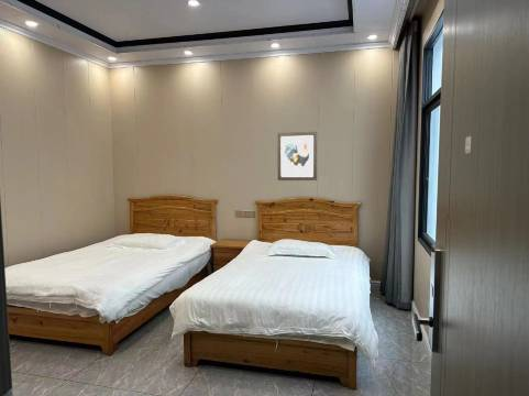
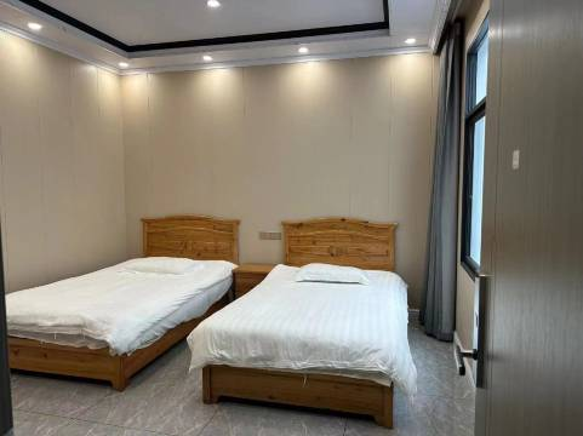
- wall art [276,131,318,182]
